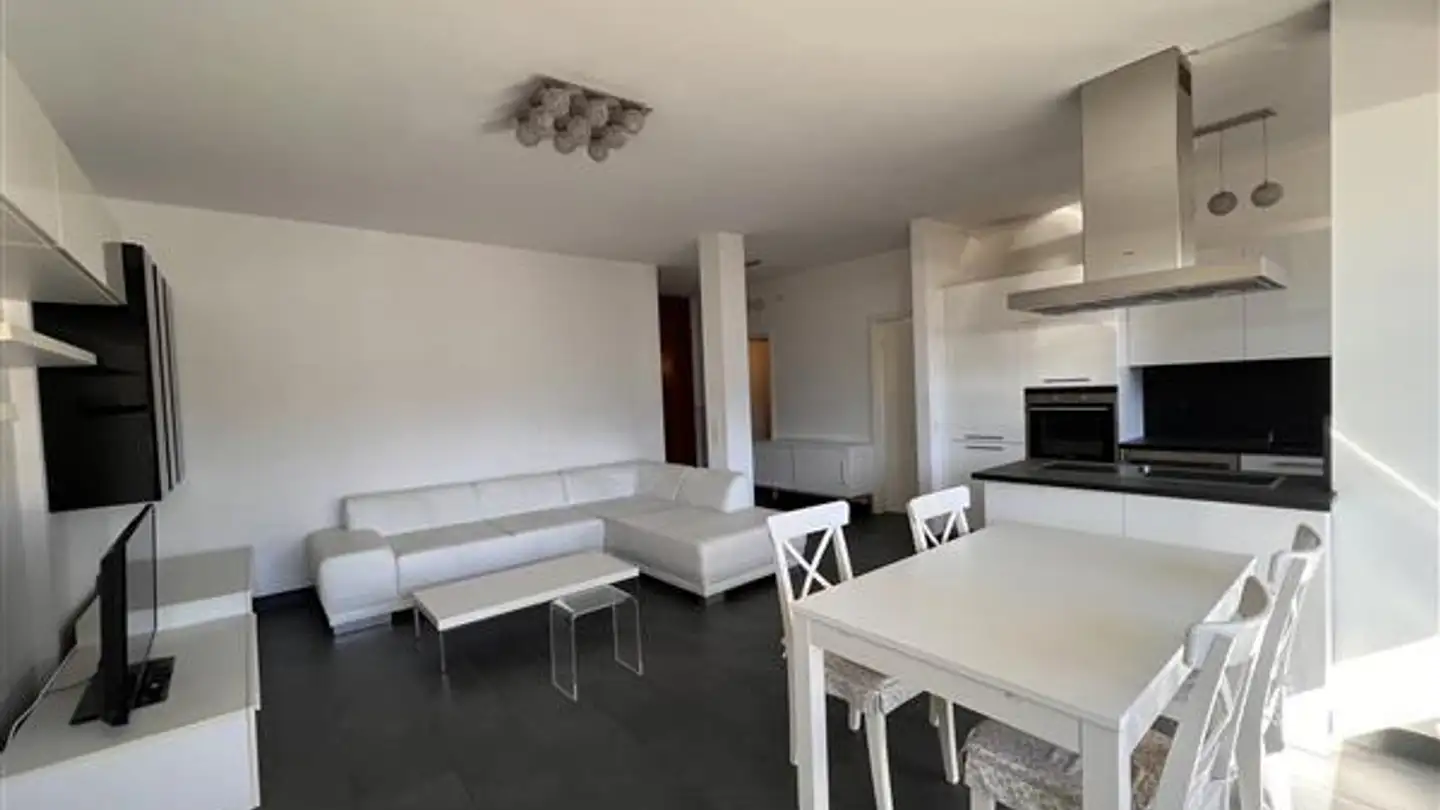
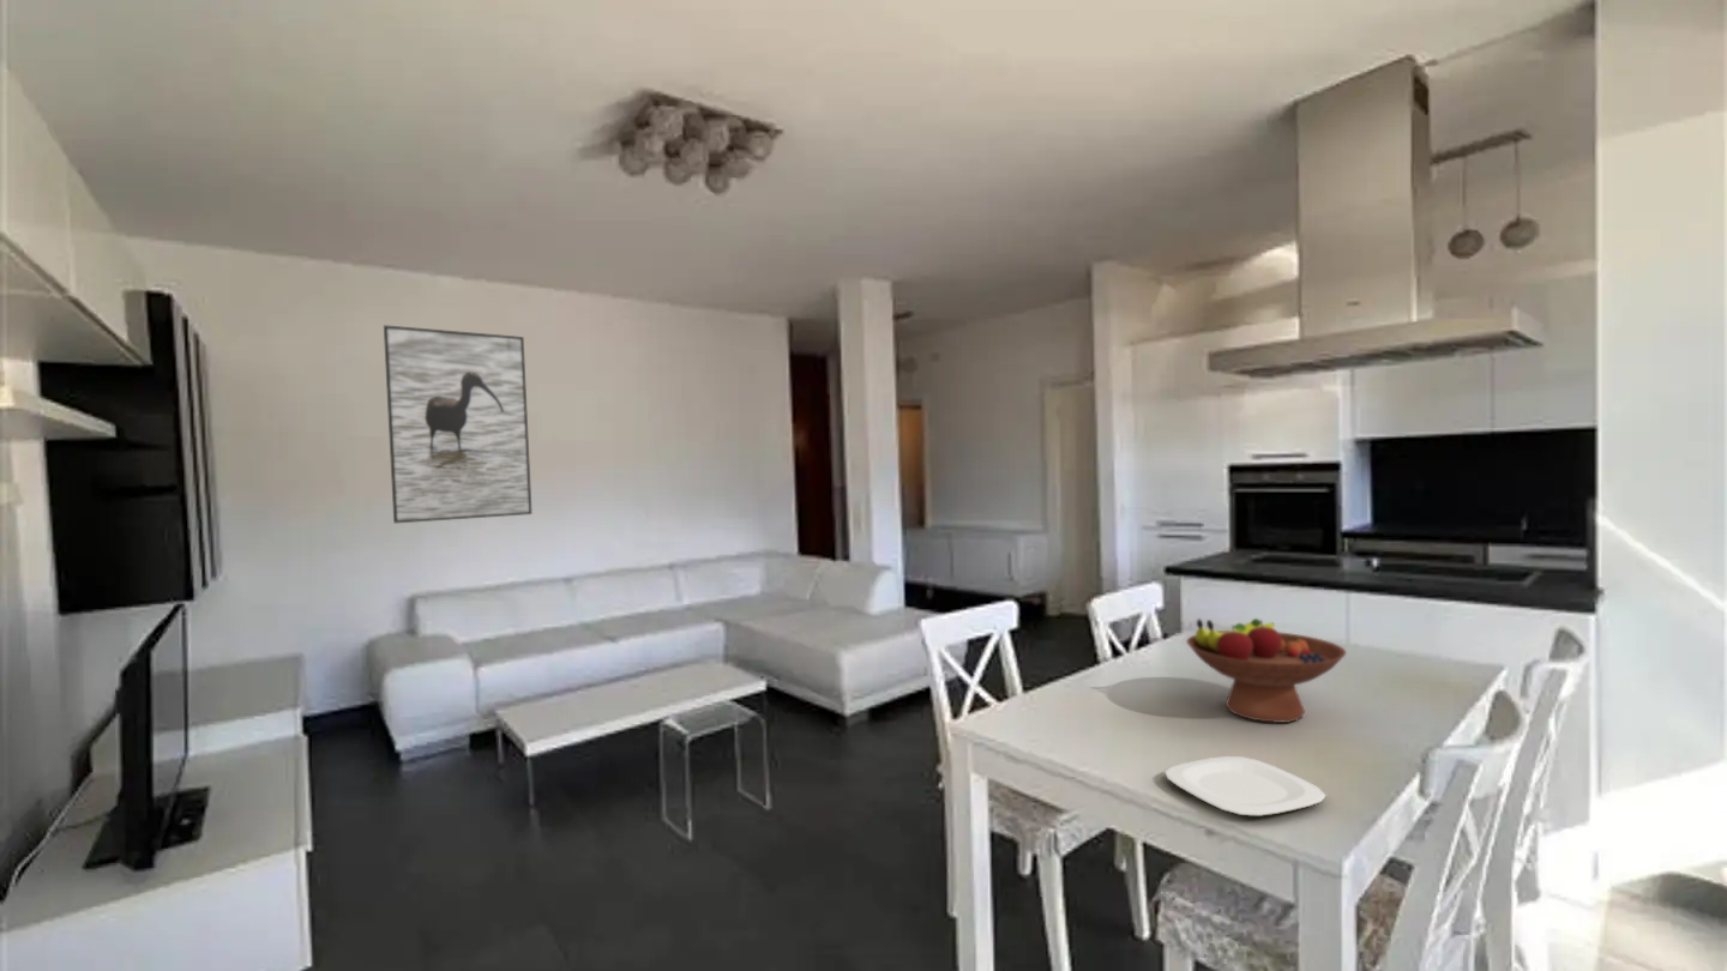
+ plate [1163,755,1328,818]
+ fruit bowl [1185,617,1347,724]
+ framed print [383,324,532,524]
